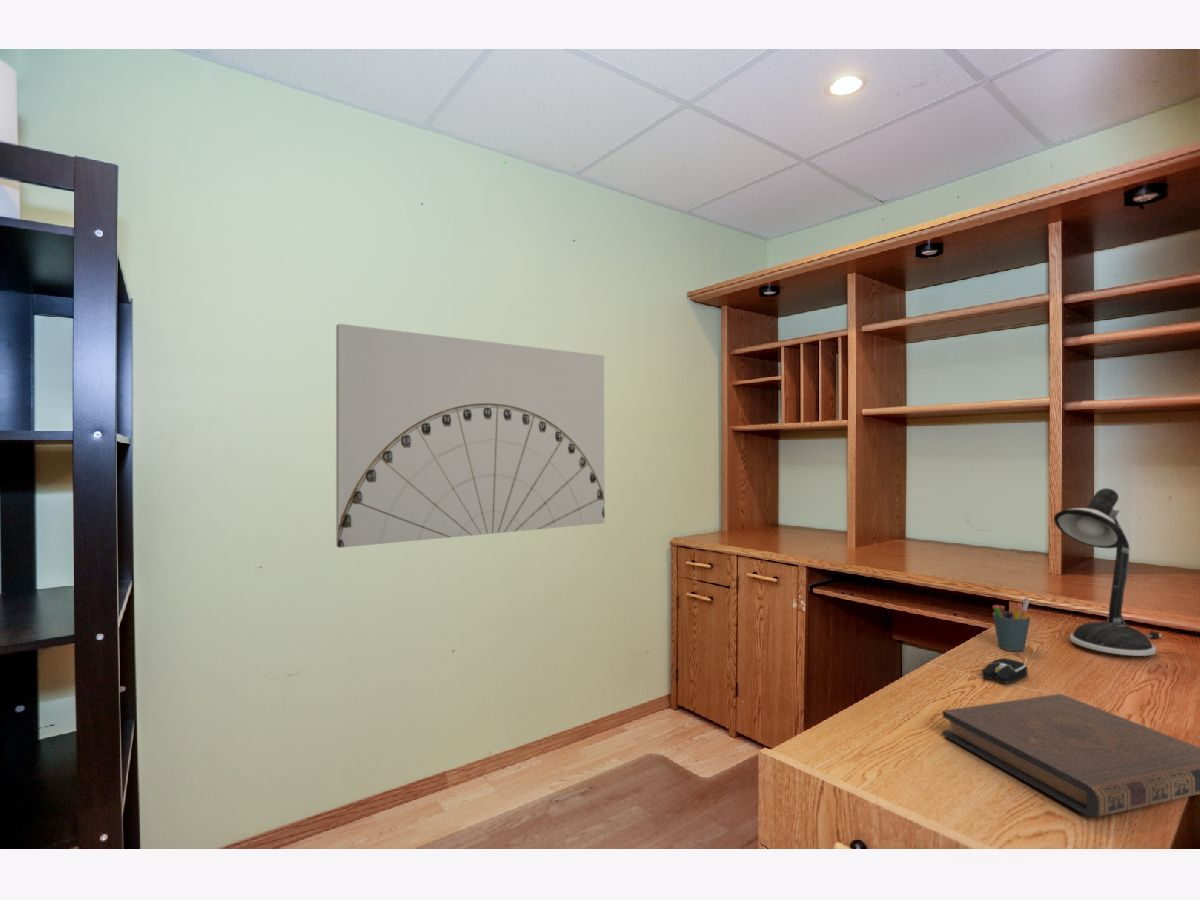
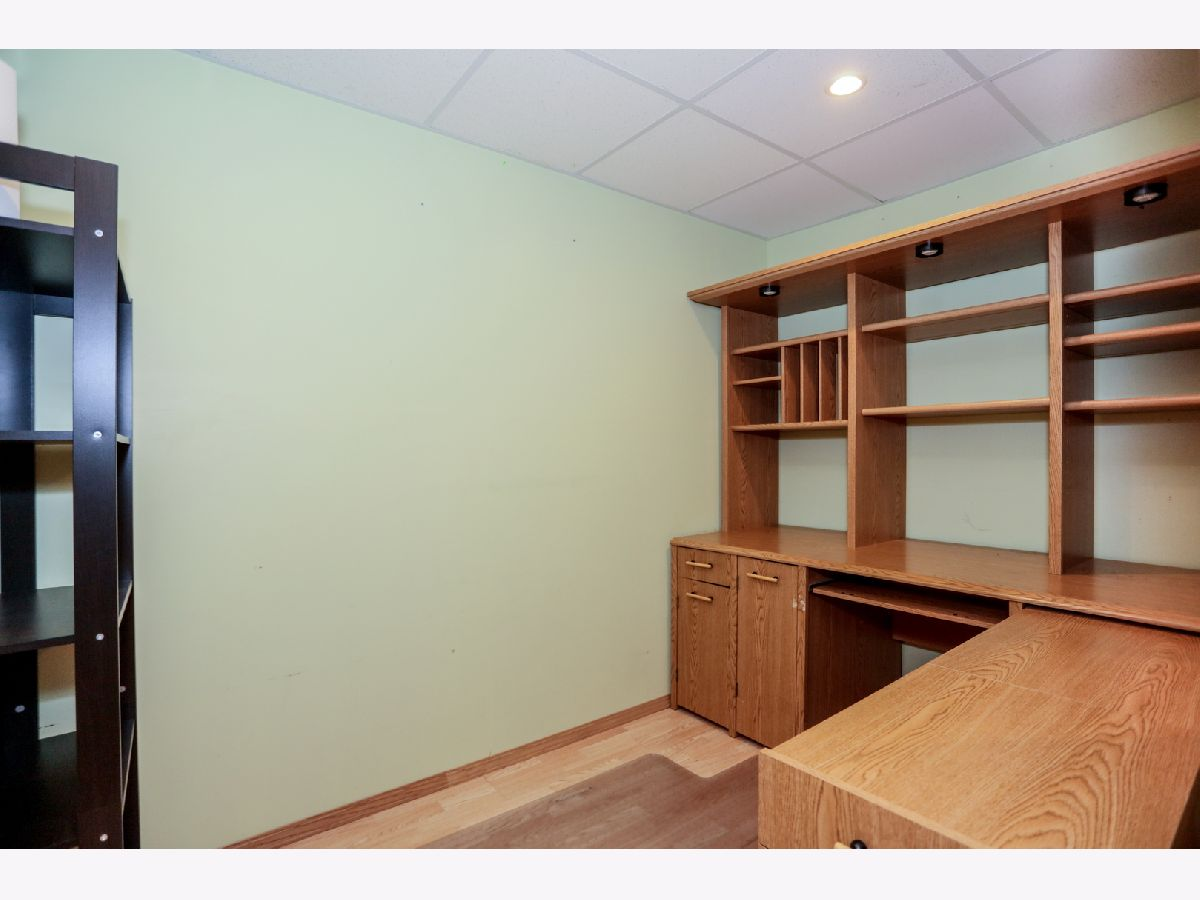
- desk lamp [1053,487,1163,657]
- book [942,693,1200,818]
- pen holder [992,597,1031,652]
- wall art [335,323,606,549]
- computer mouse [981,657,1028,684]
